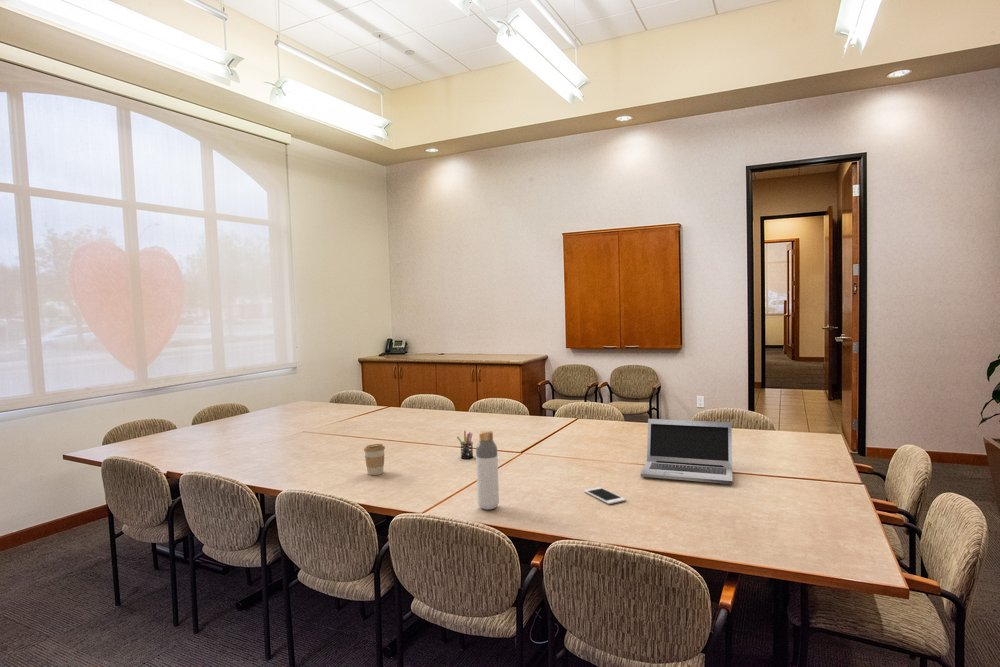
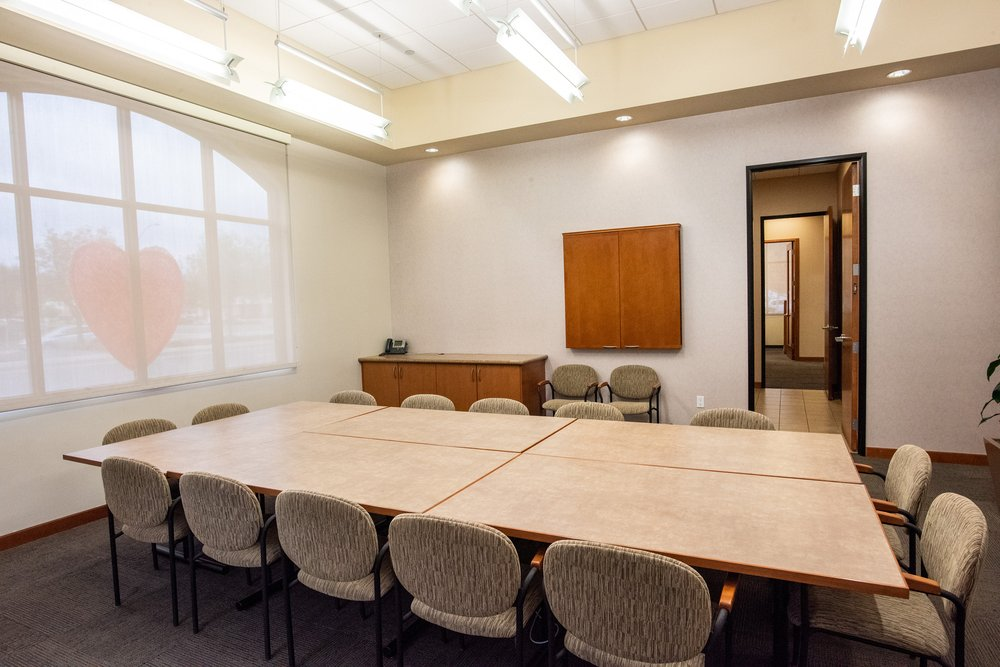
- cell phone [583,486,627,505]
- coffee cup [363,443,386,476]
- pen holder [456,430,474,460]
- bottle [475,429,500,511]
- laptop [640,418,733,485]
